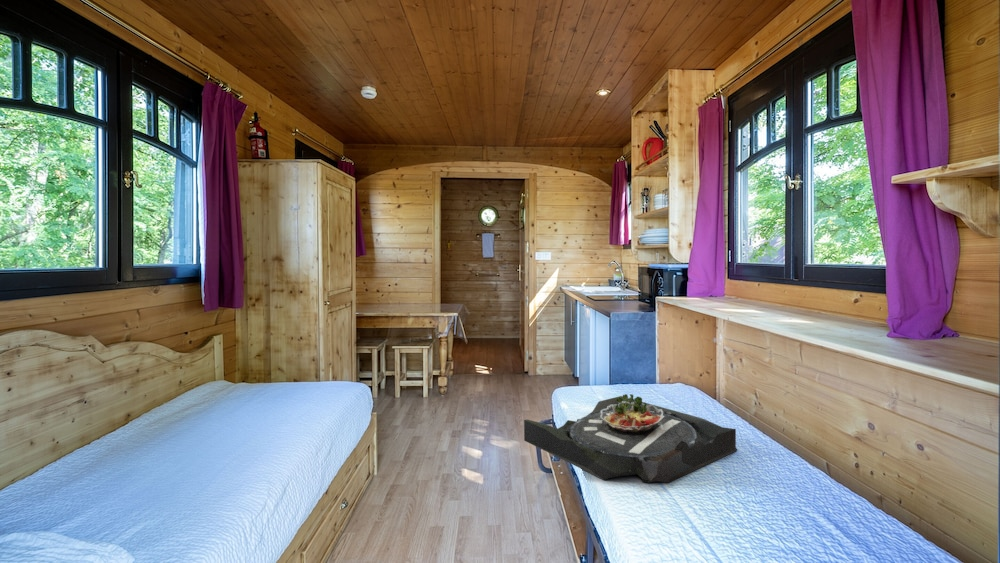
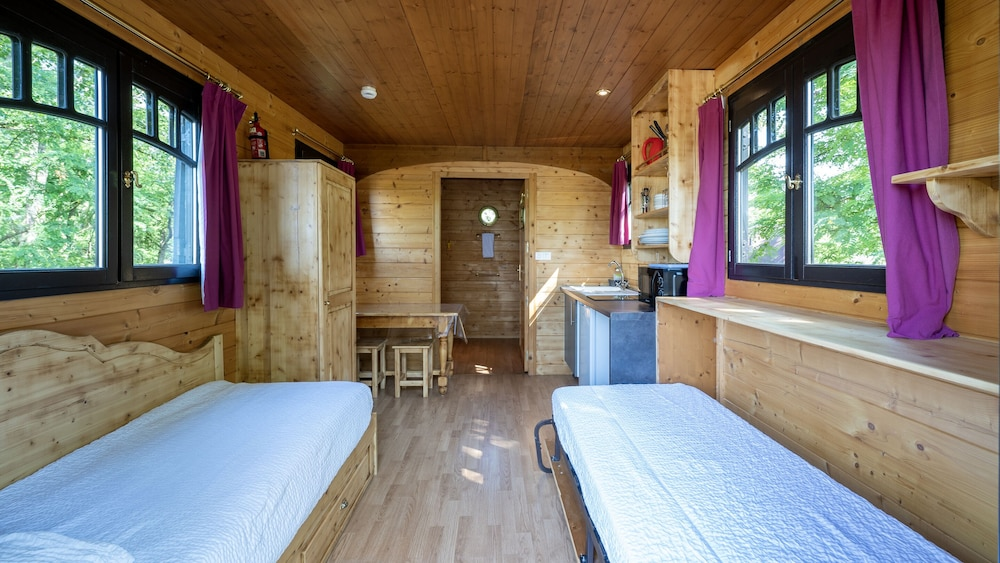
- serving tray [523,393,738,483]
